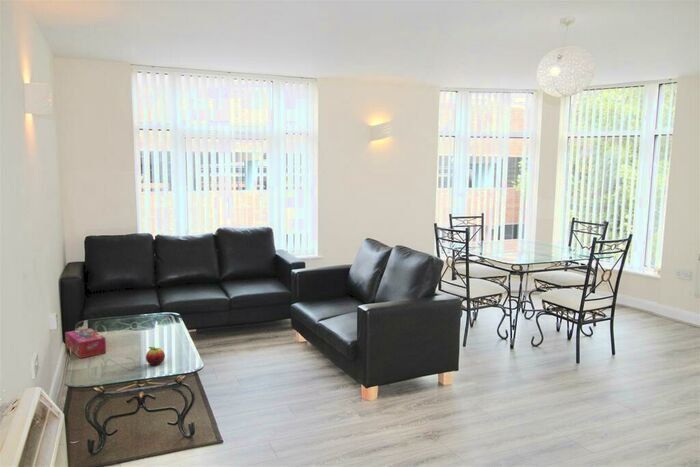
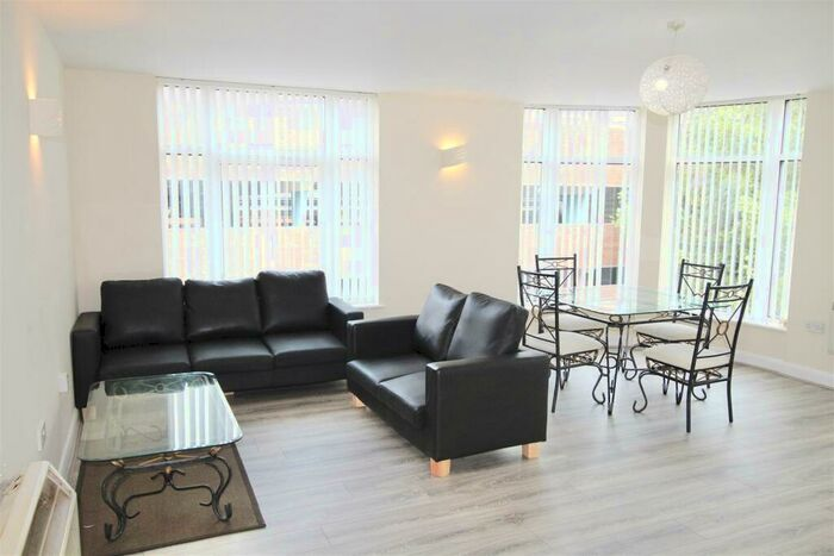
- fruit [145,346,166,366]
- tissue box [64,327,107,359]
